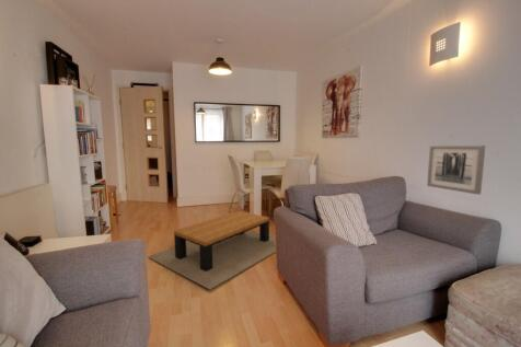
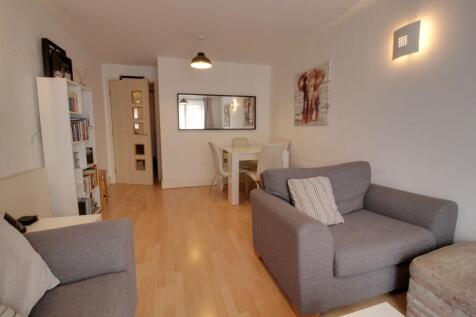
- wall art [426,144,486,196]
- coffee table [147,210,277,291]
